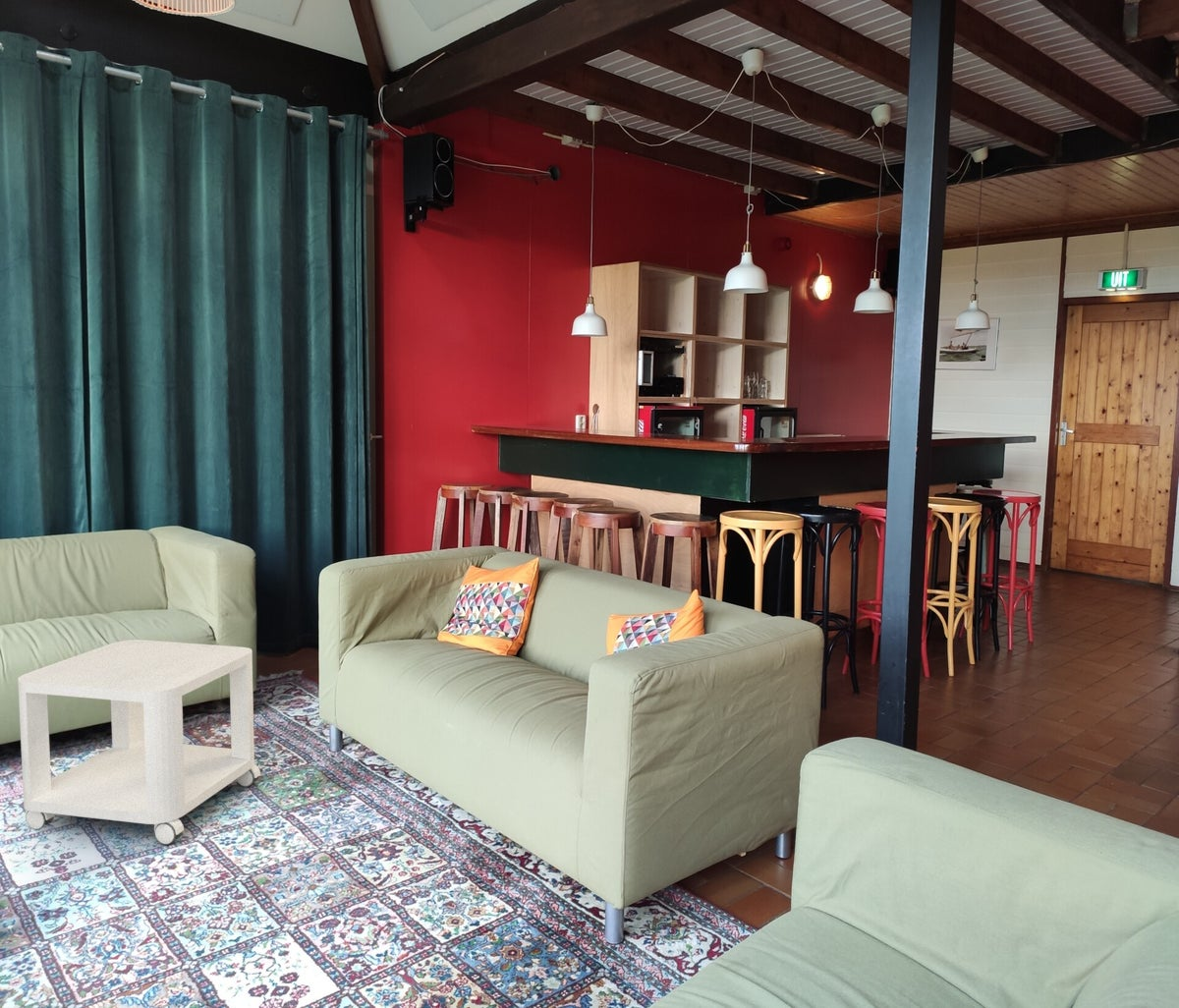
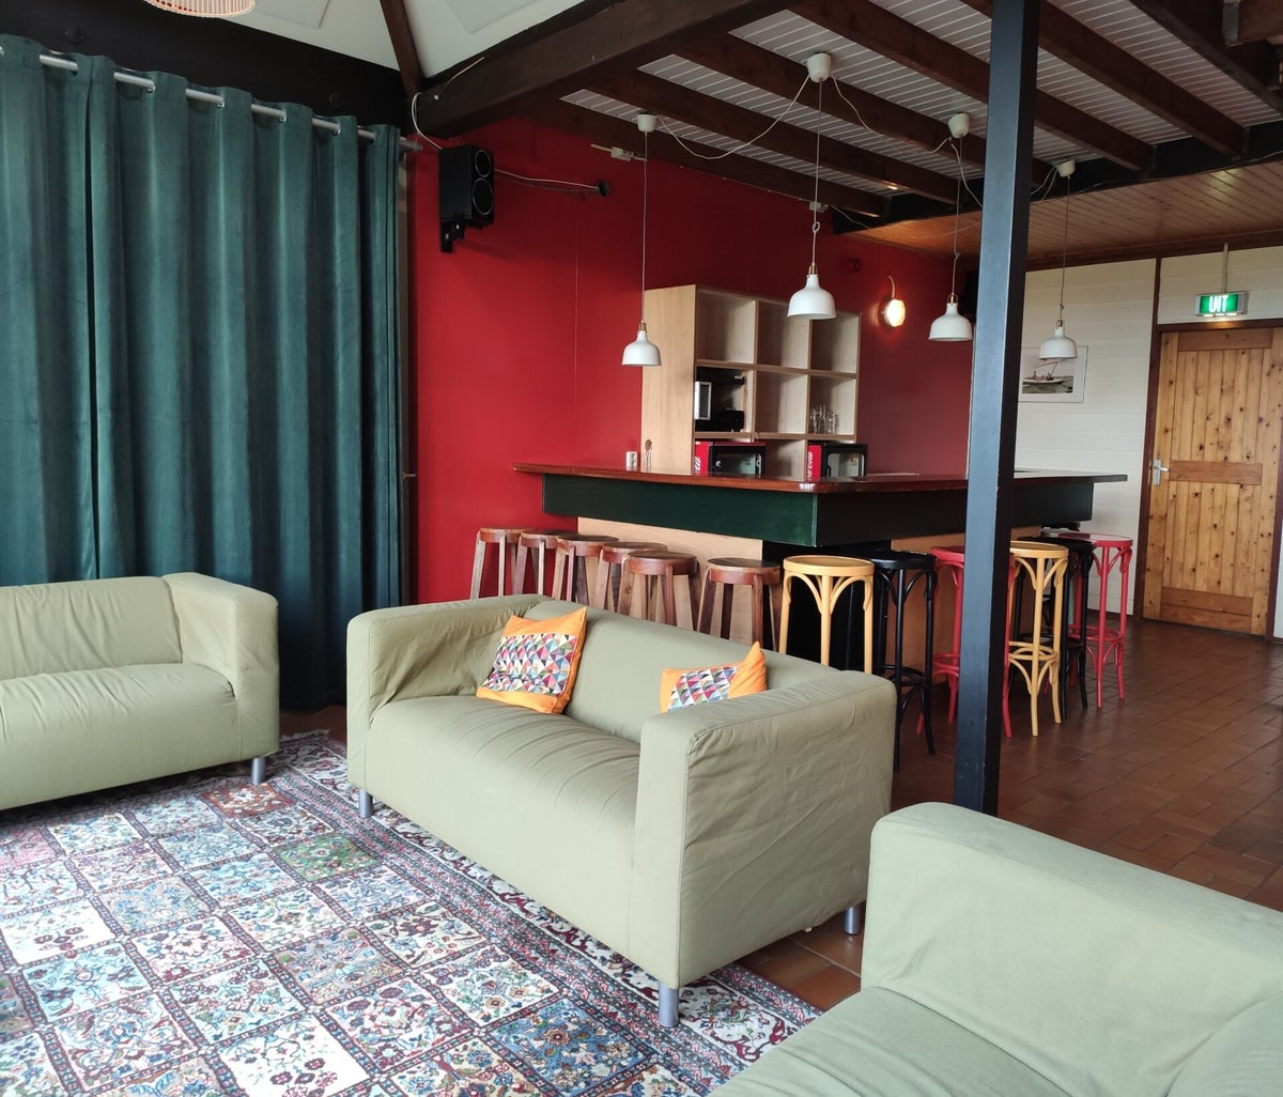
- side table [17,639,261,846]
